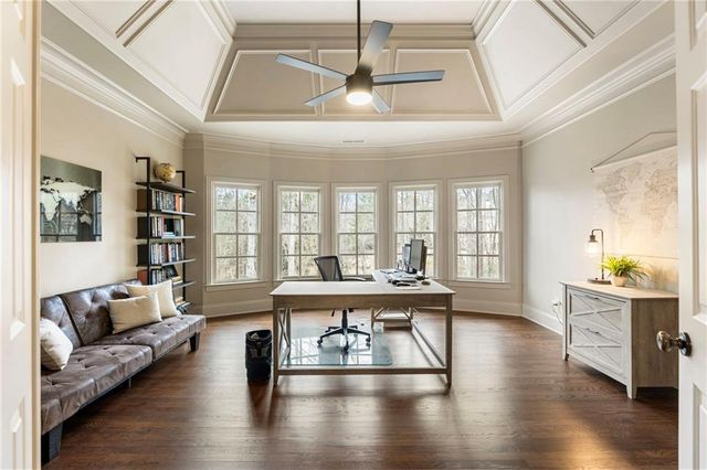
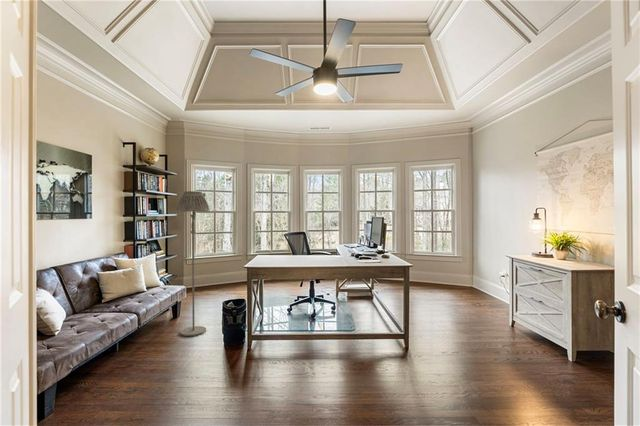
+ floor lamp [175,190,211,337]
